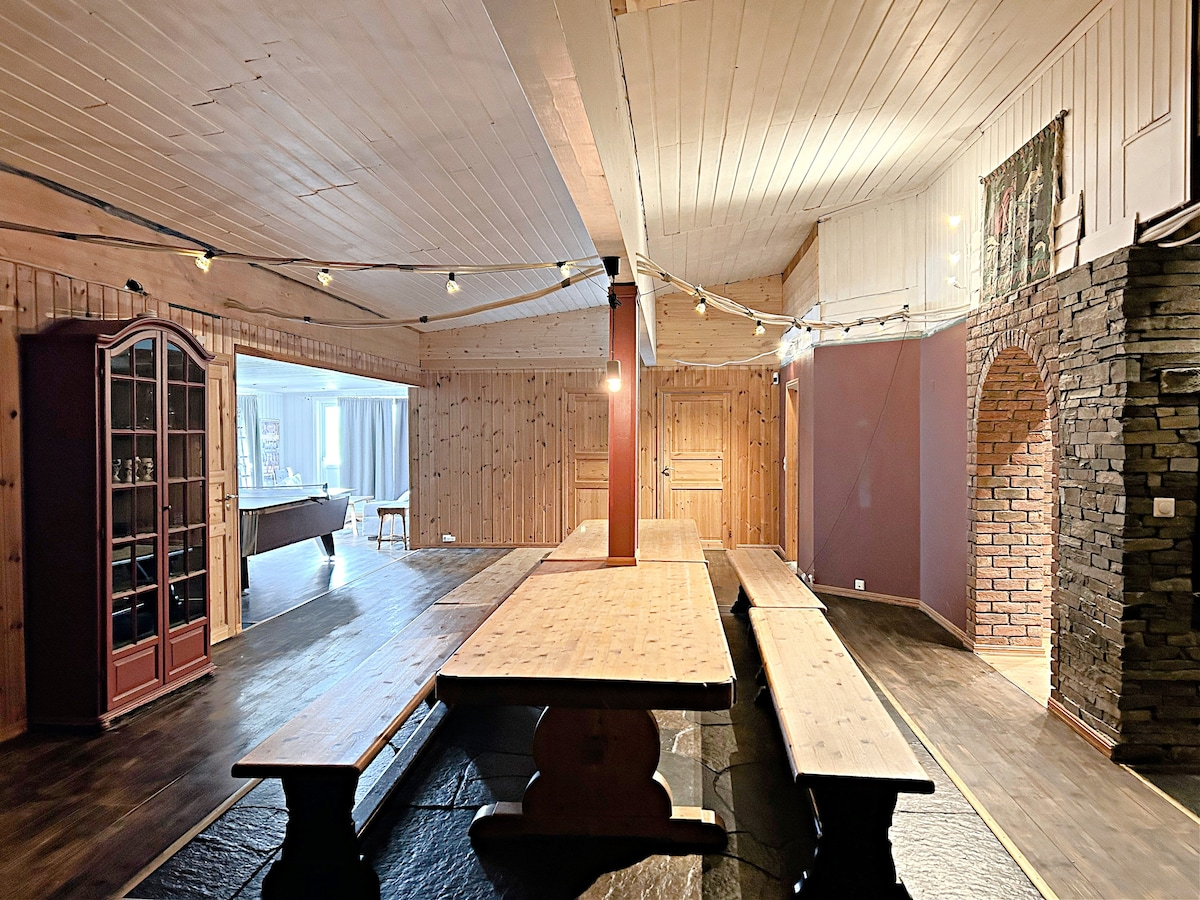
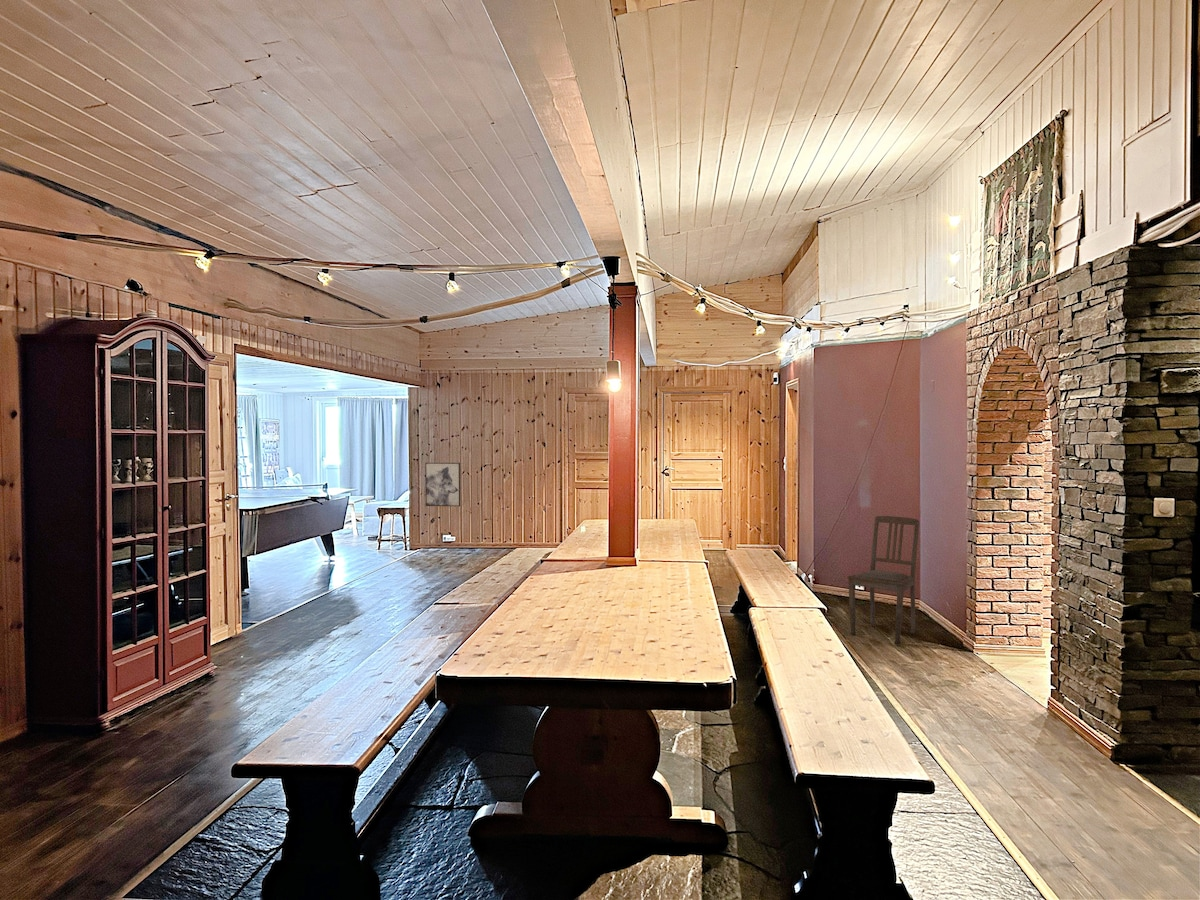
+ wall art [424,462,461,507]
+ dining chair [846,515,920,646]
